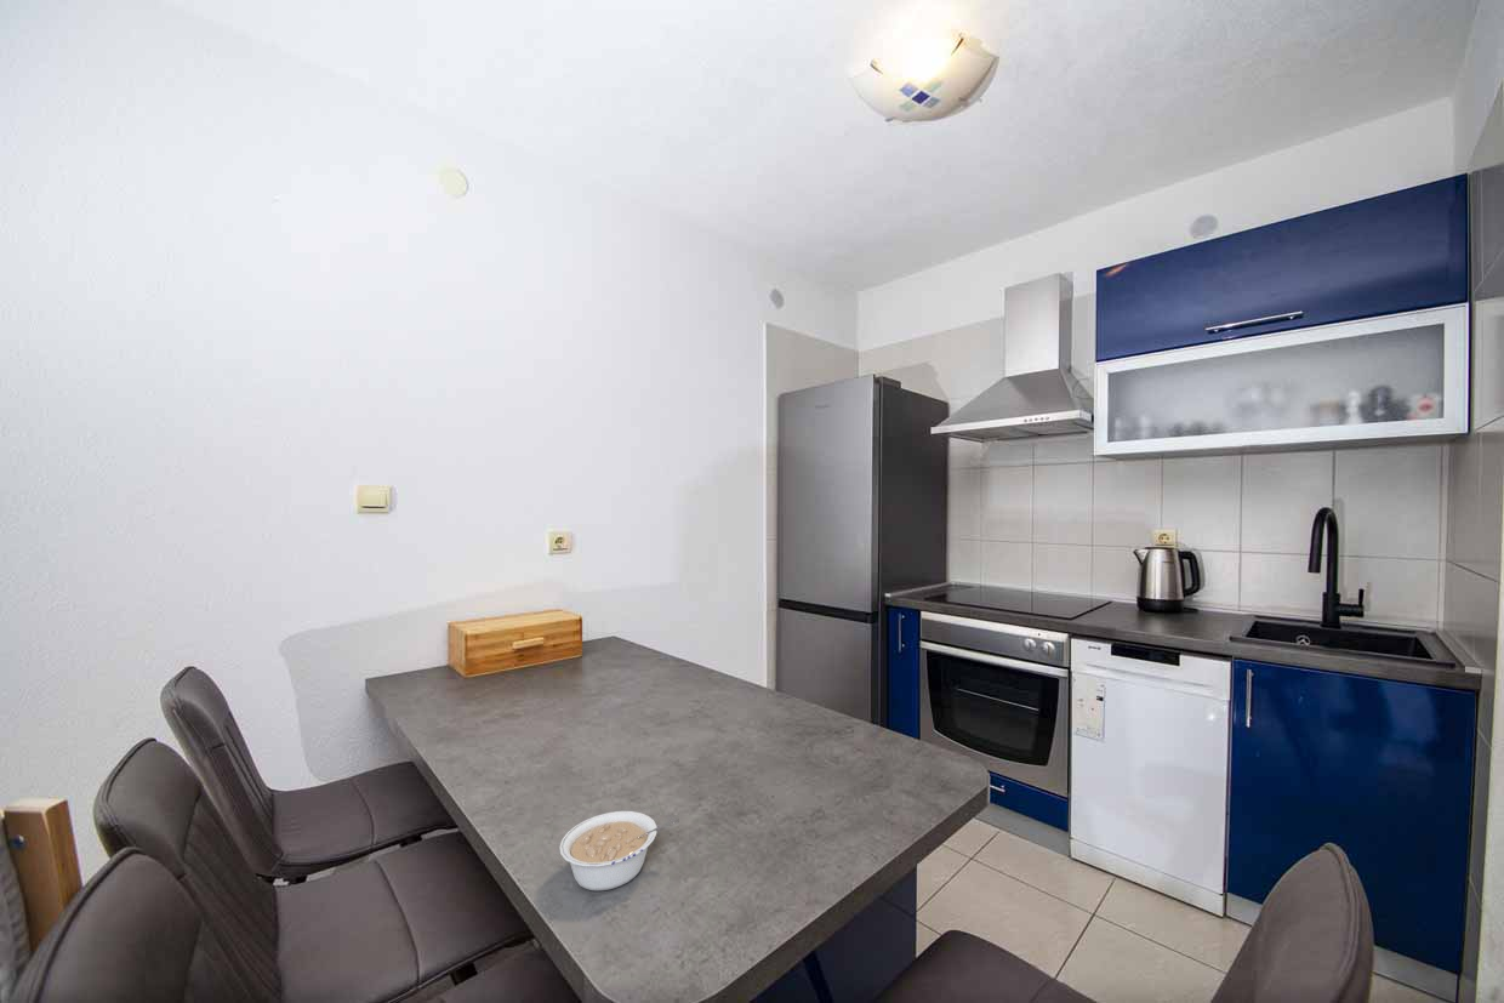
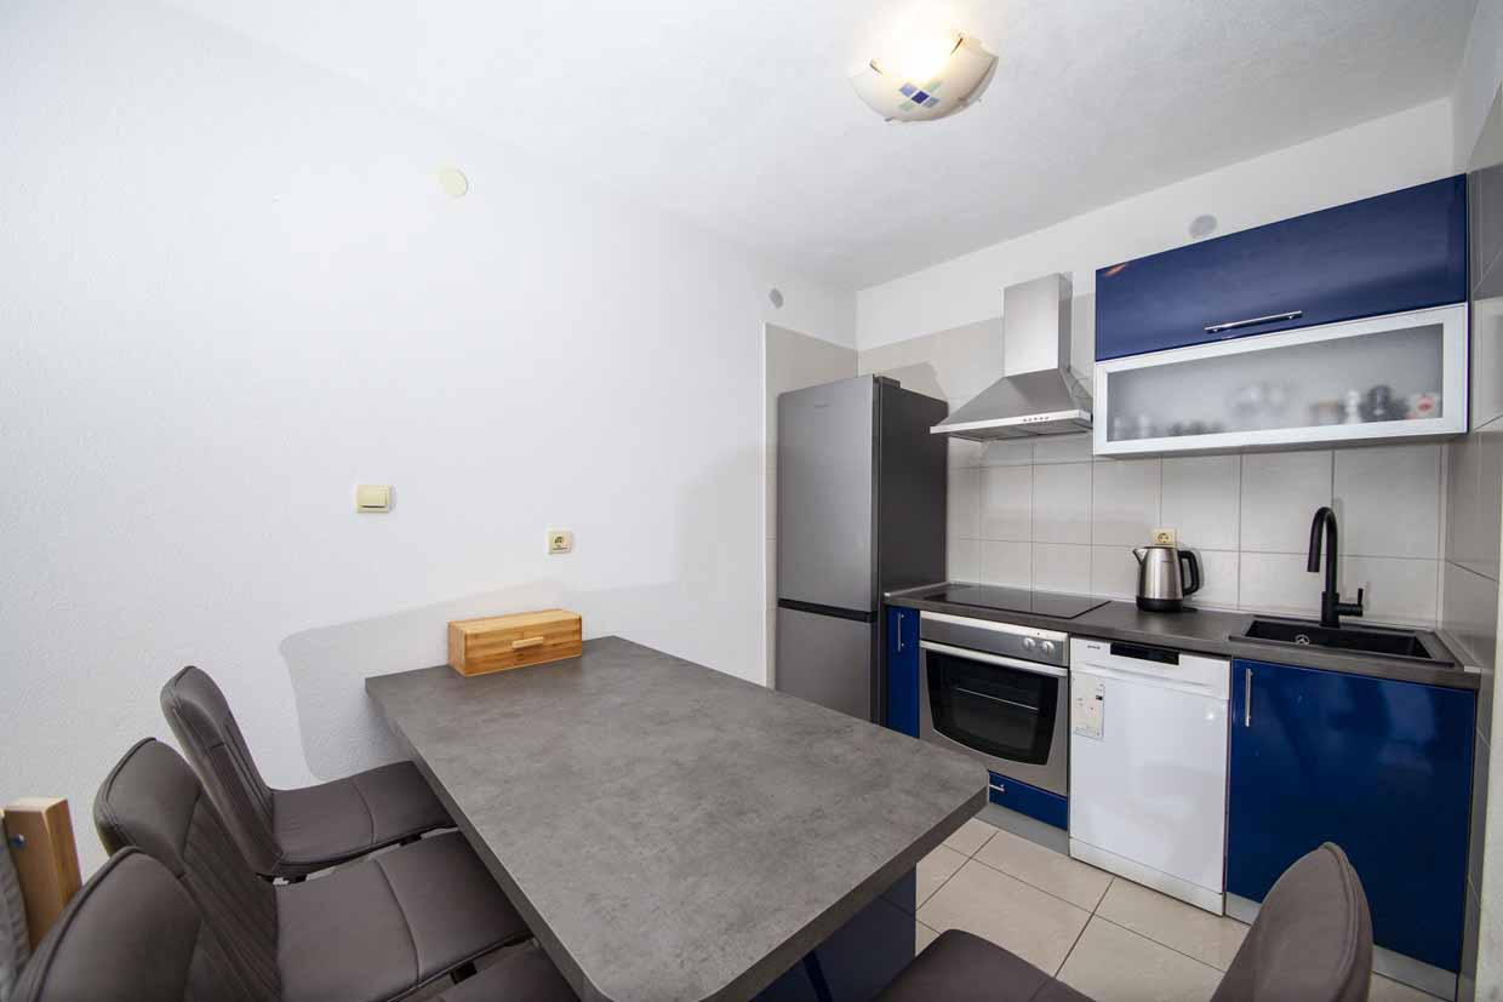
- legume [558,810,678,891]
